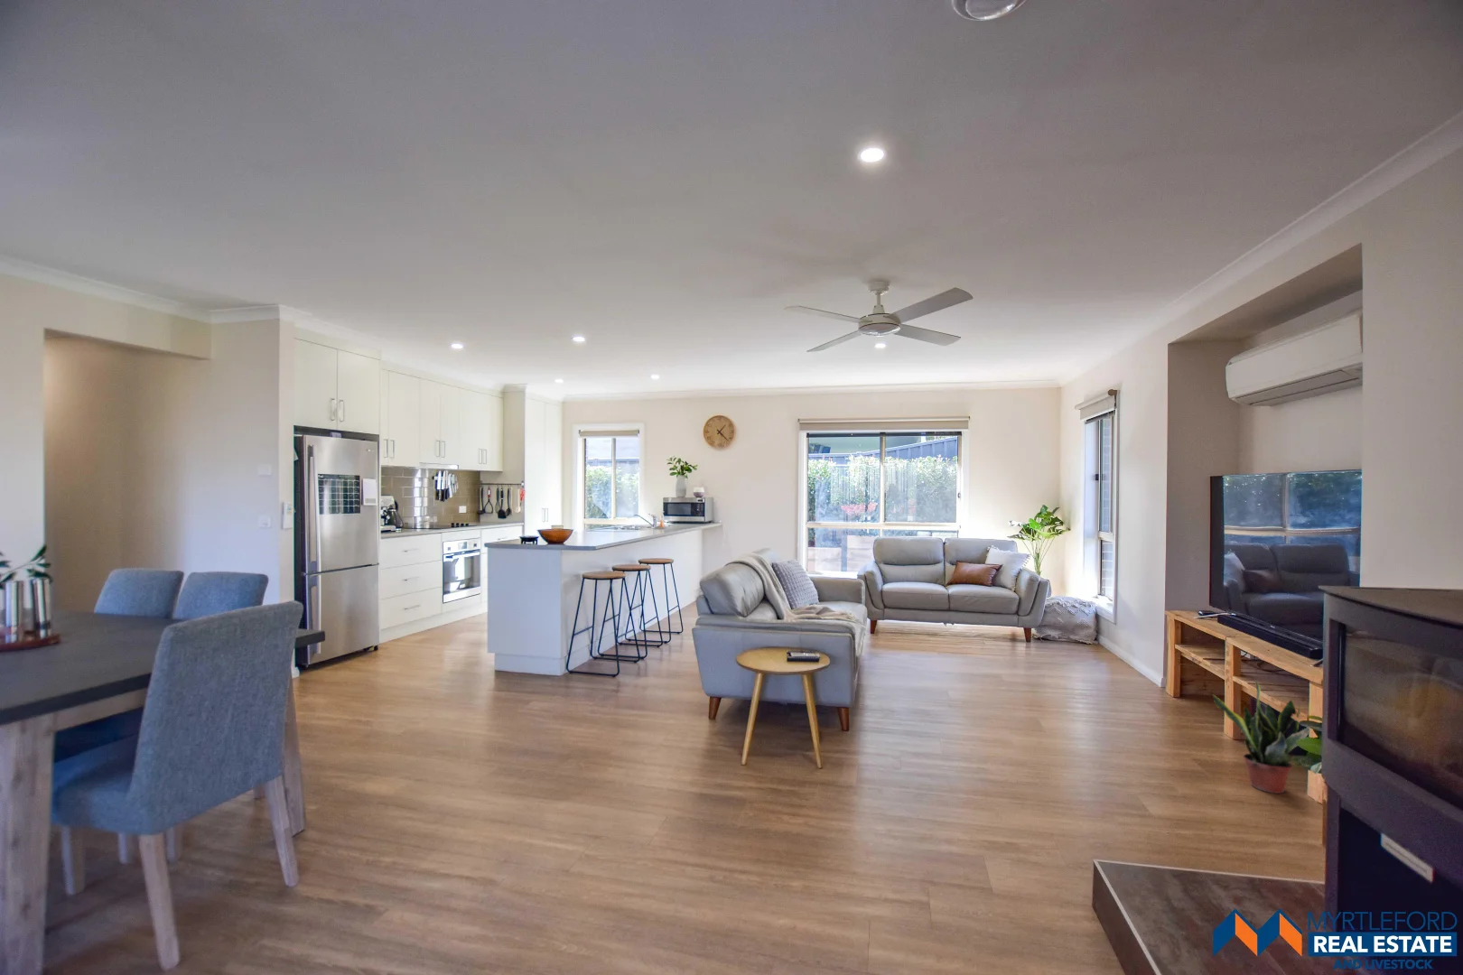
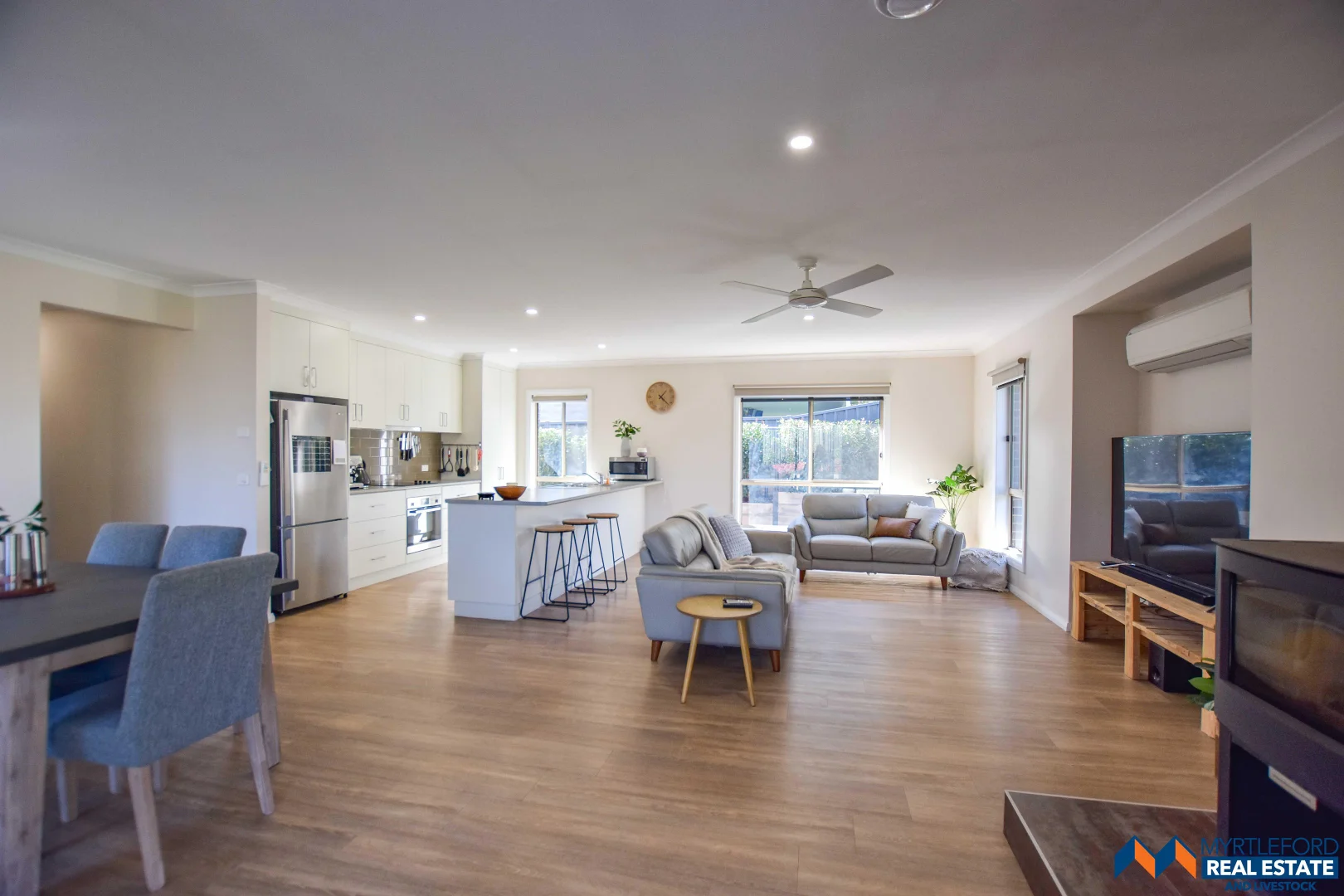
- potted plant [1212,680,1312,794]
